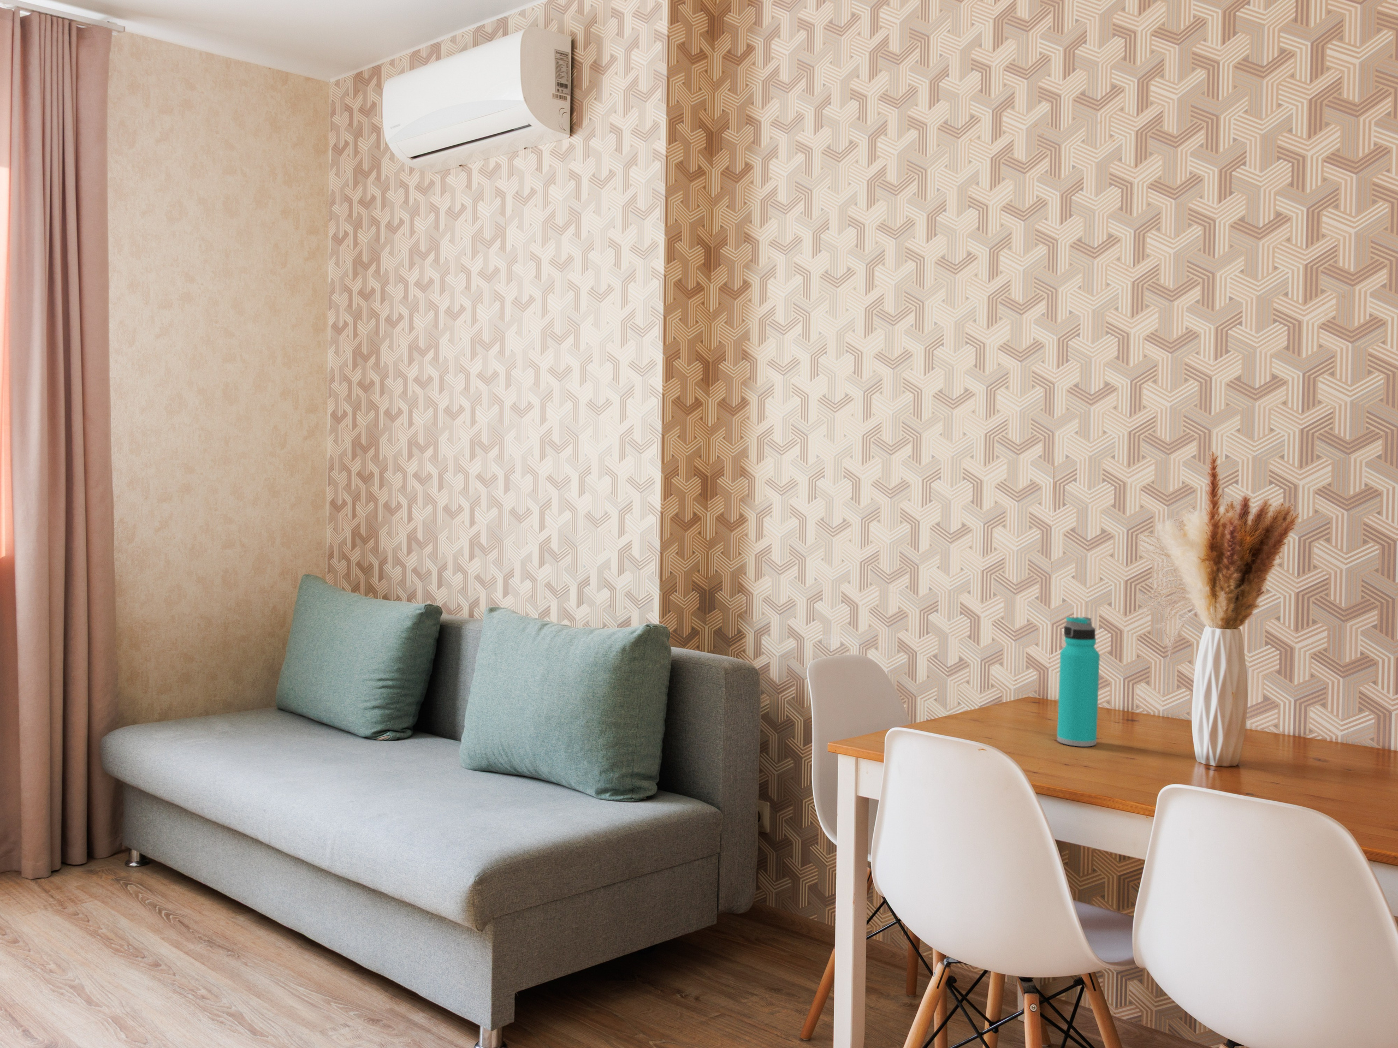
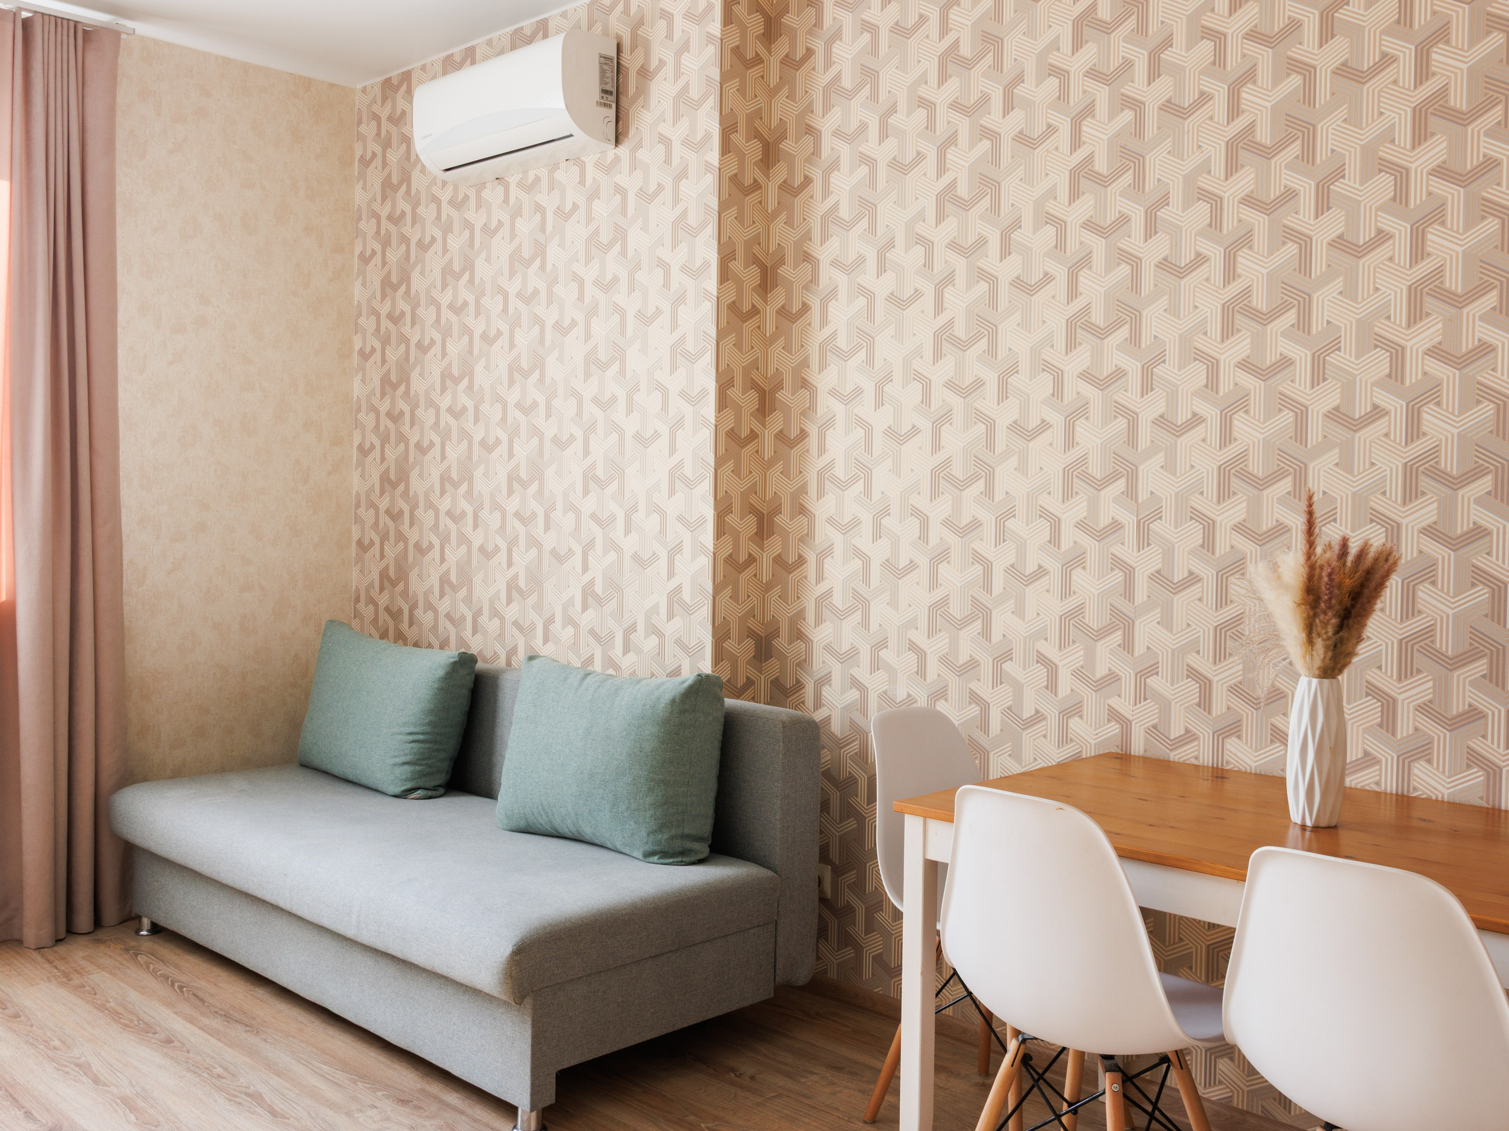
- water bottle [1057,616,1101,747]
